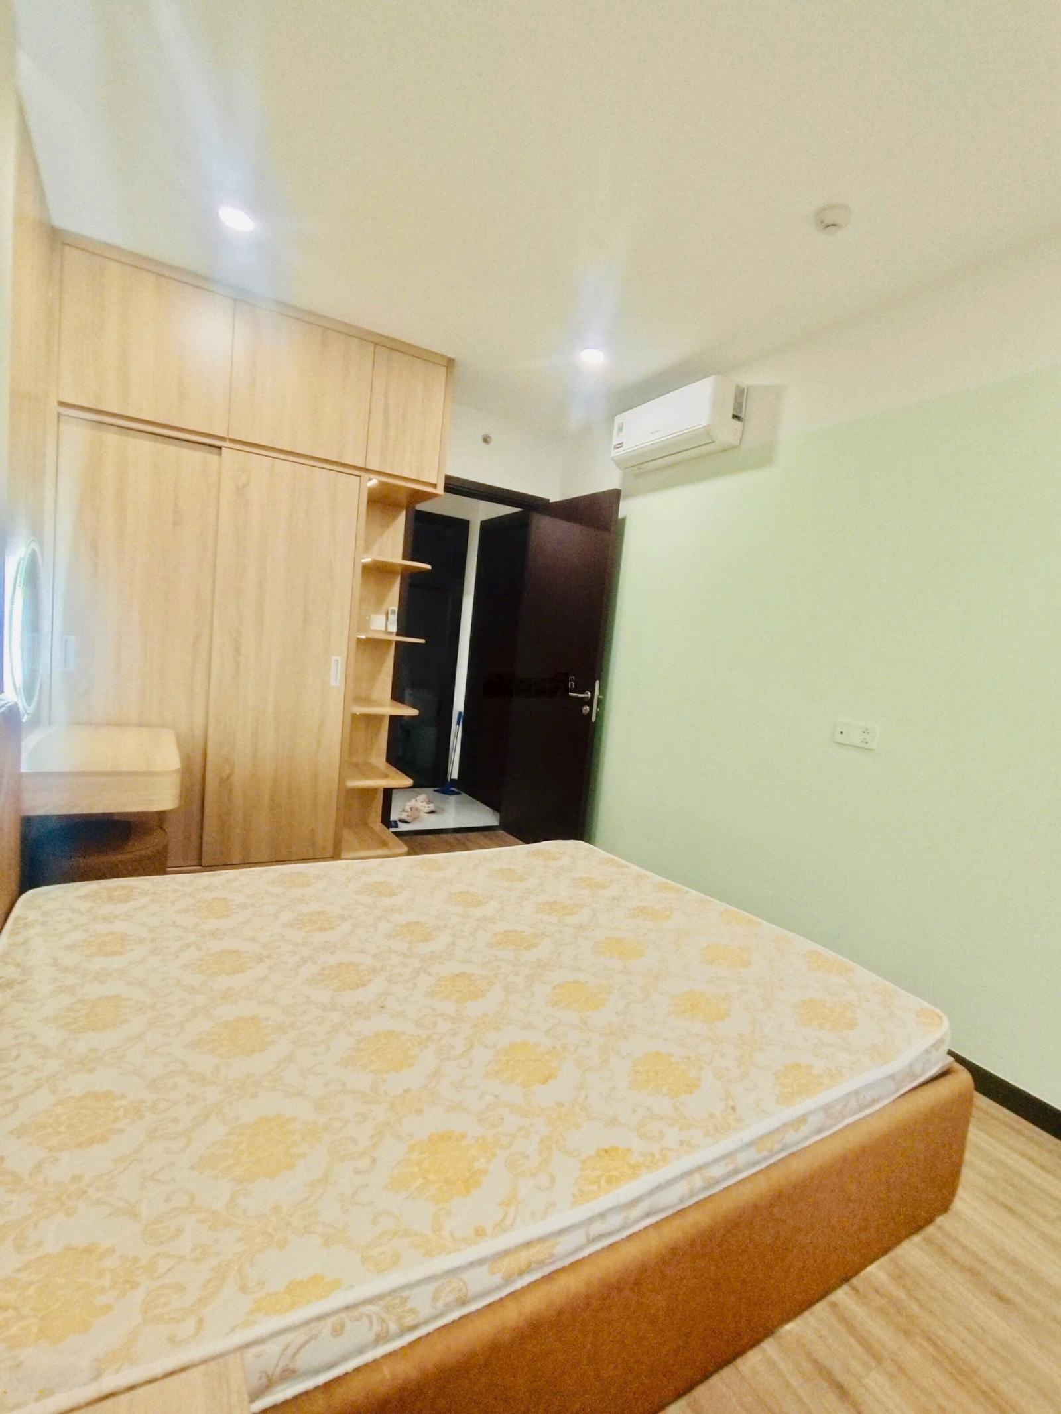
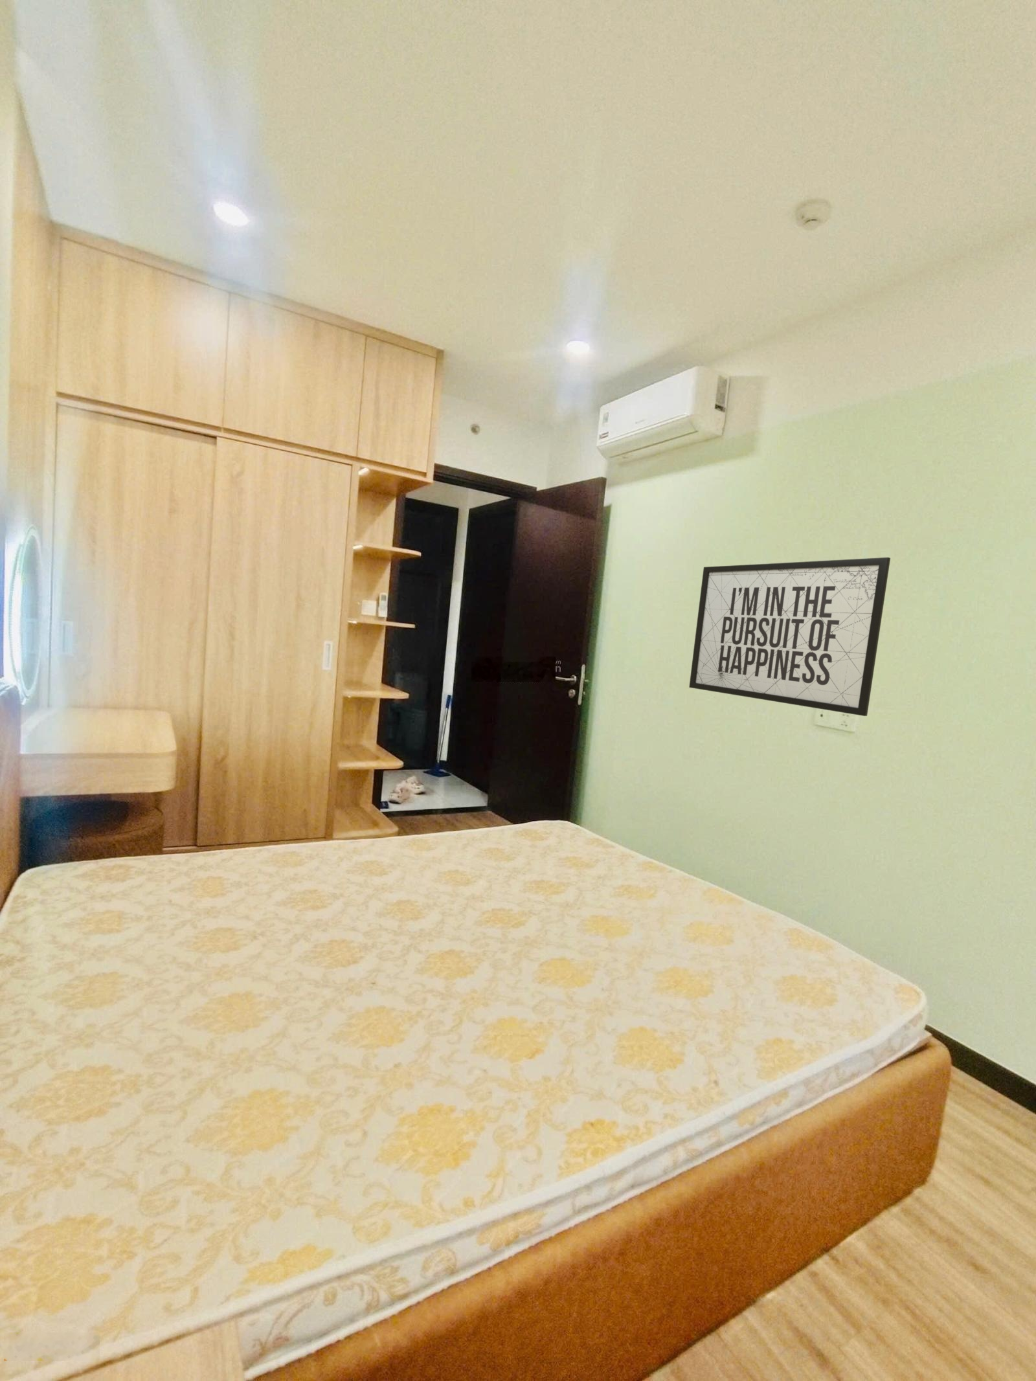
+ mirror [688,557,891,717]
